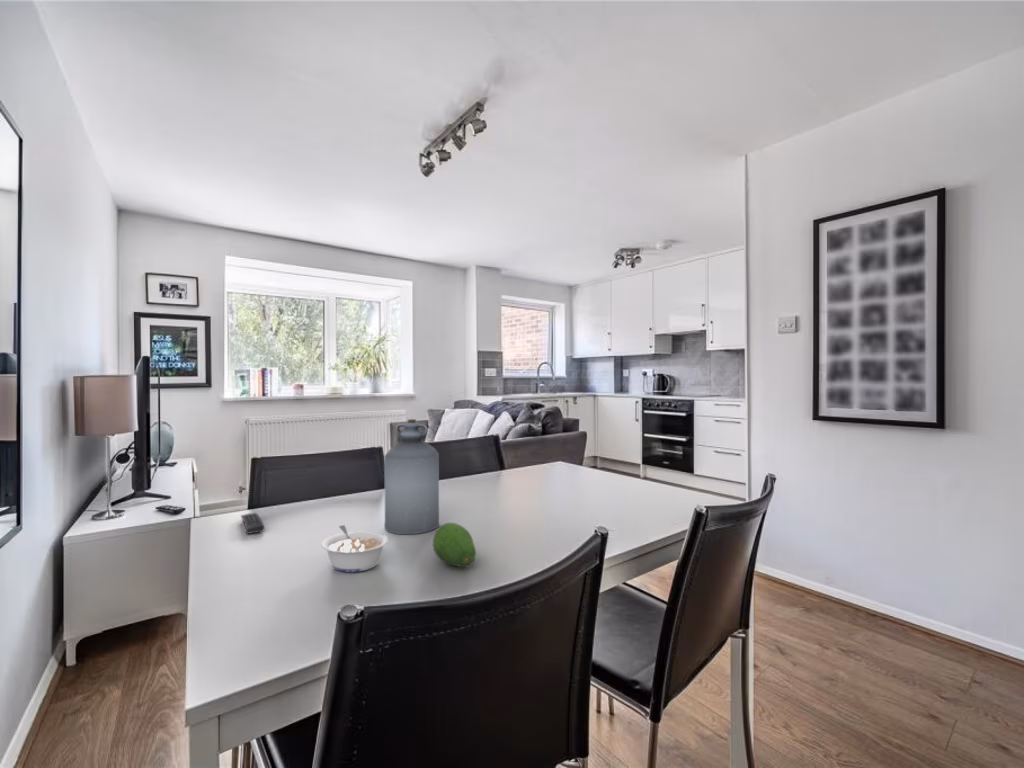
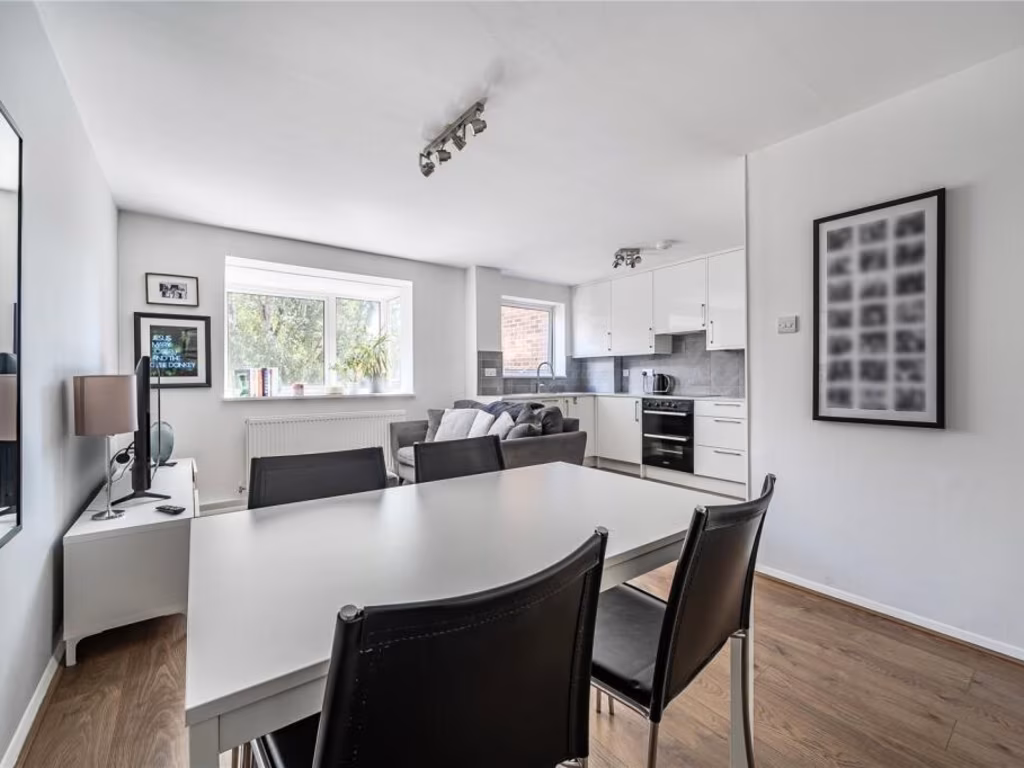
- fruit [432,522,477,568]
- bottle [383,418,440,535]
- legume [321,524,390,573]
- remote control [240,512,265,535]
